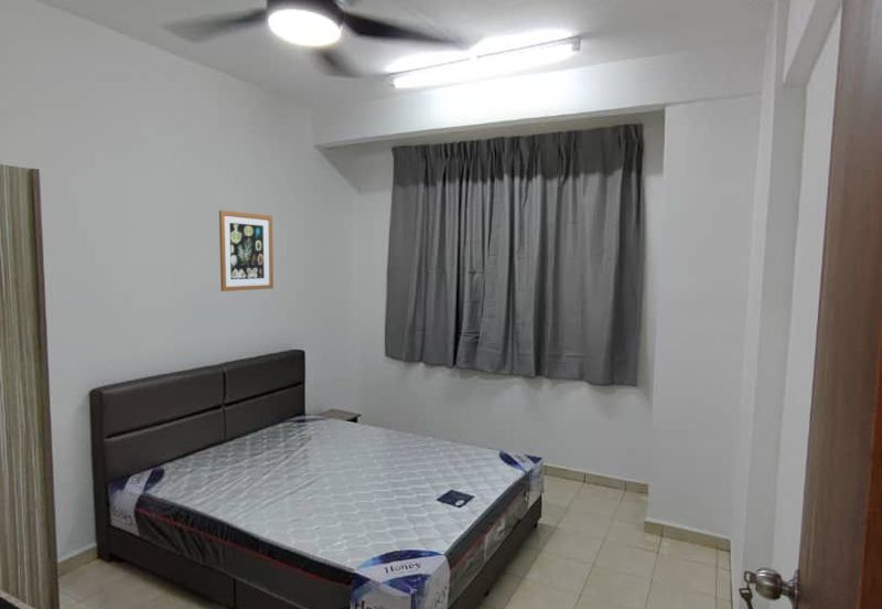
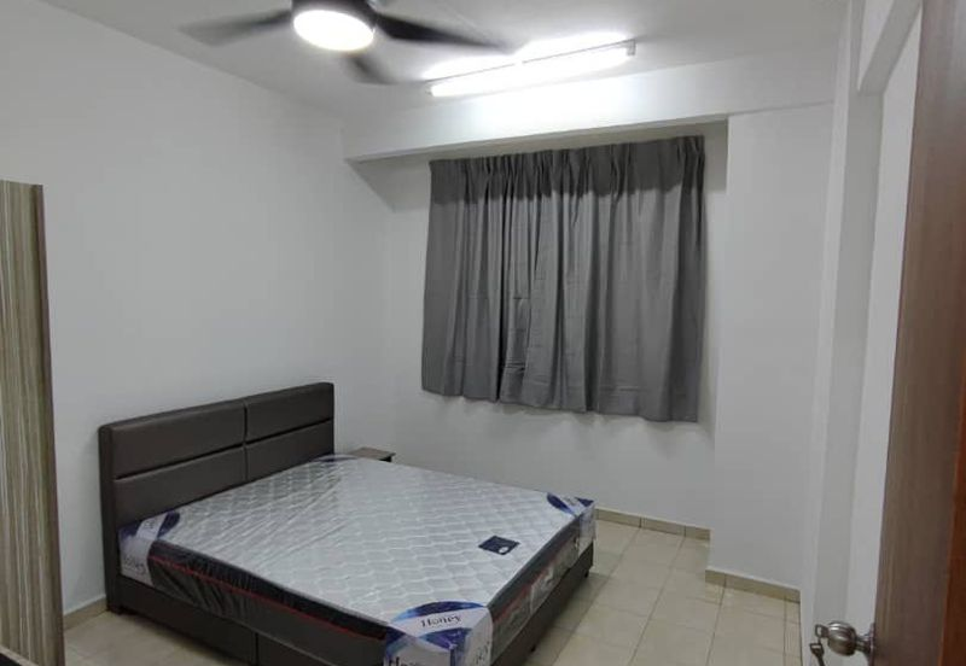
- wall art [218,210,275,292]
